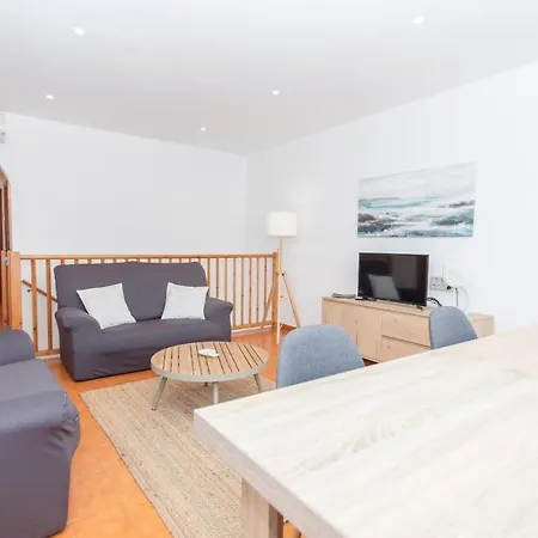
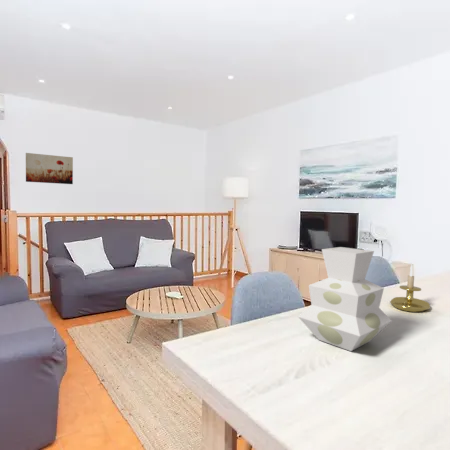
+ candle holder [389,264,431,313]
+ wall art [25,152,74,185]
+ vase [297,246,392,352]
